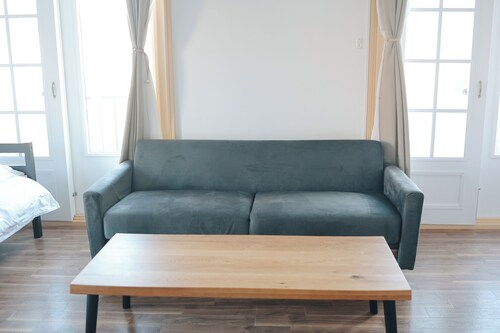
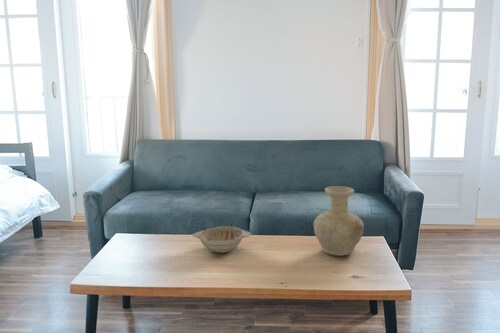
+ decorative bowl [191,225,252,254]
+ vase [313,185,365,257]
